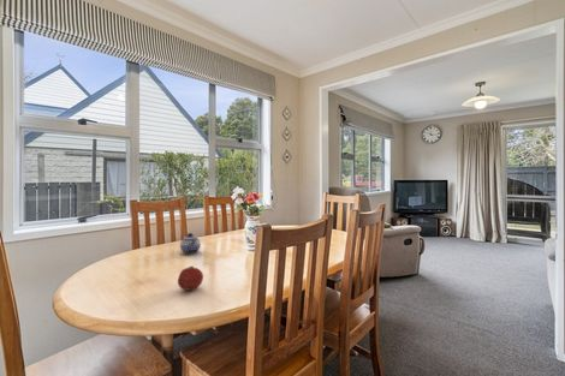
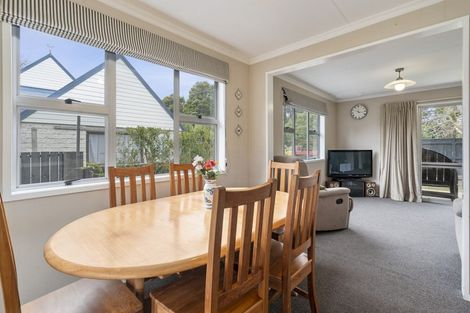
- fruit [177,265,204,292]
- teapot [179,232,202,255]
